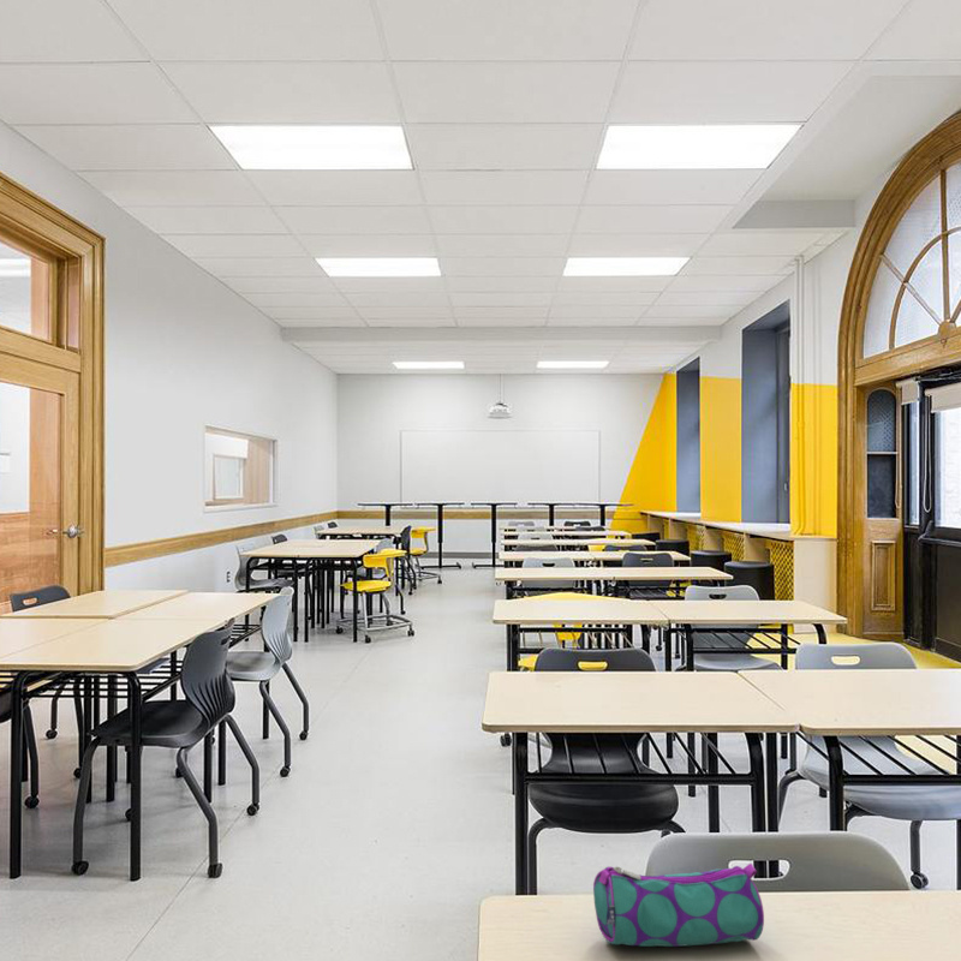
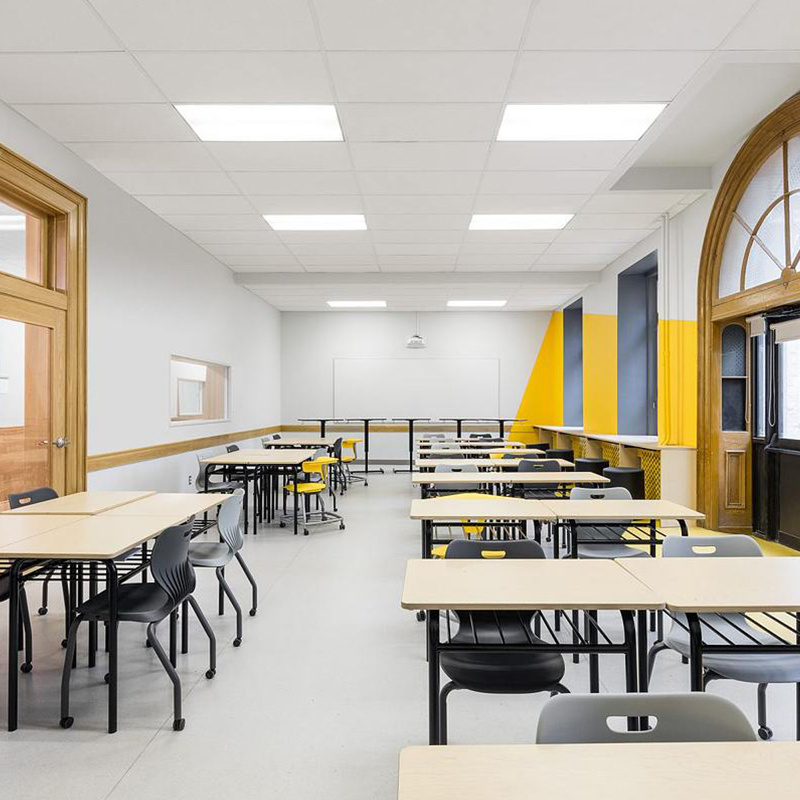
- pencil case [592,862,765,948]
